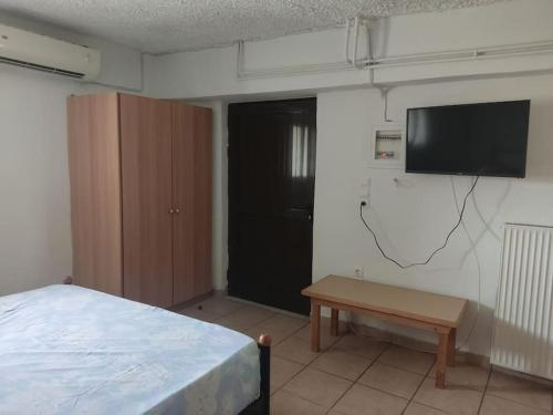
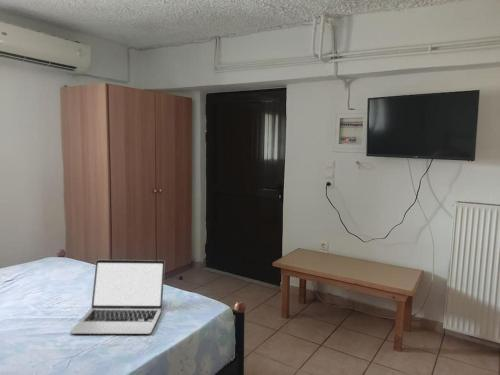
+ laptop [69,259,166,335]
